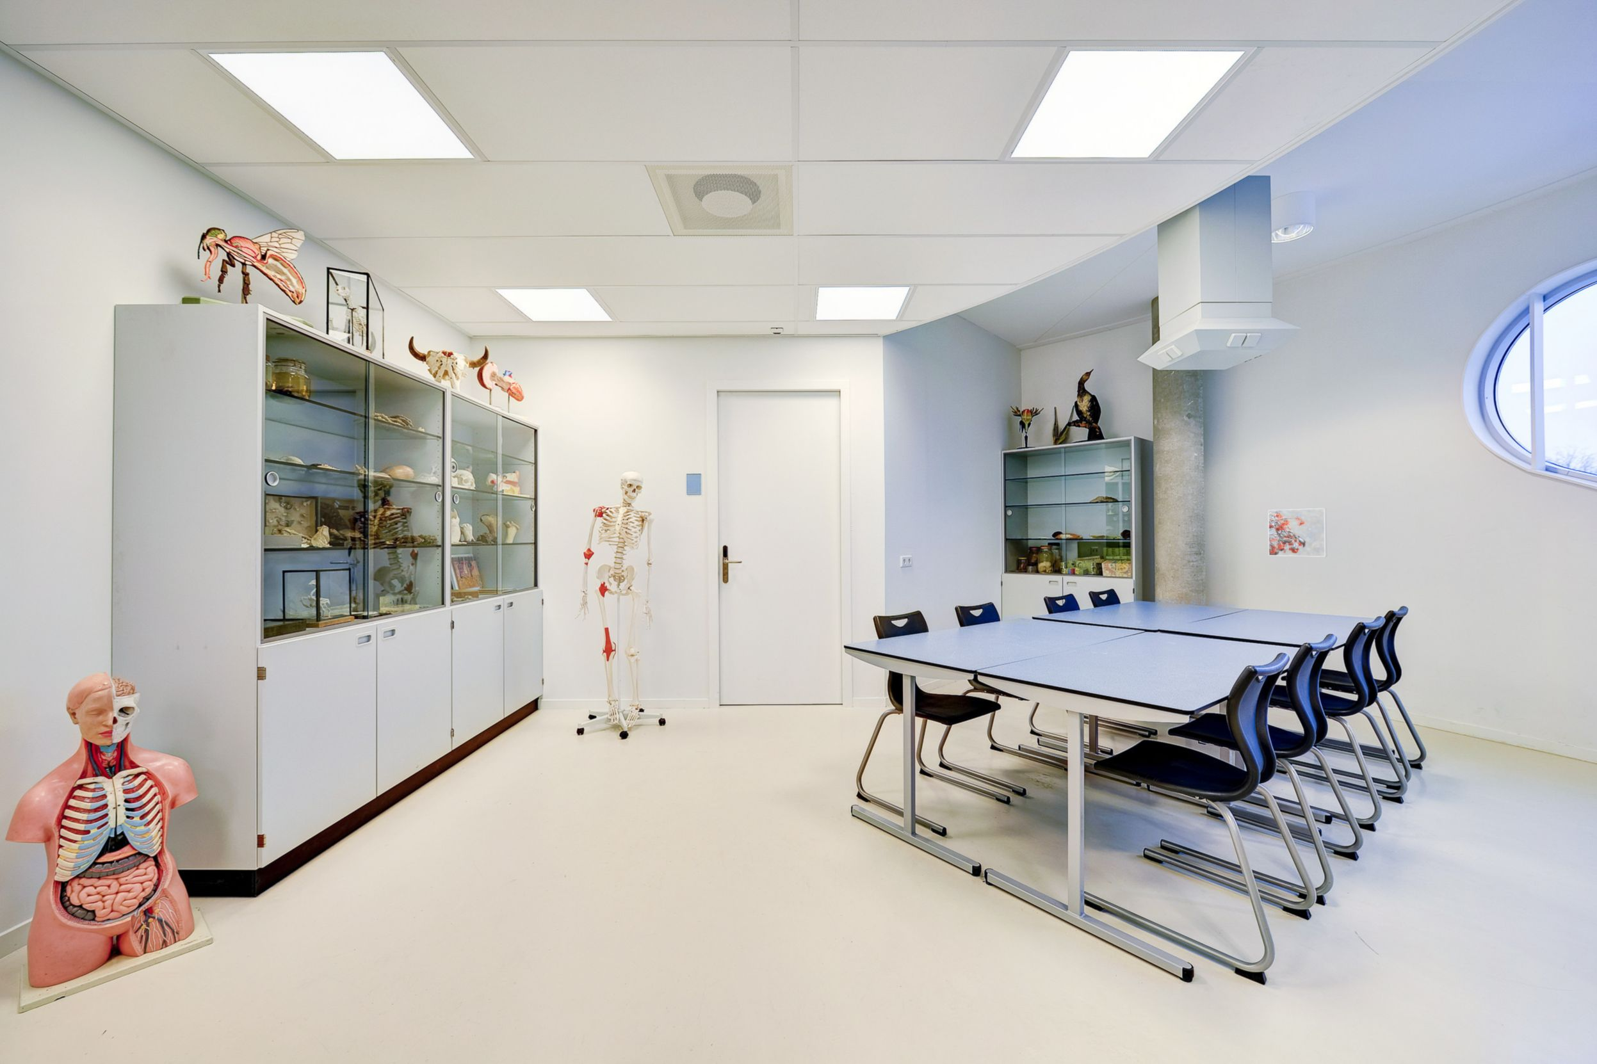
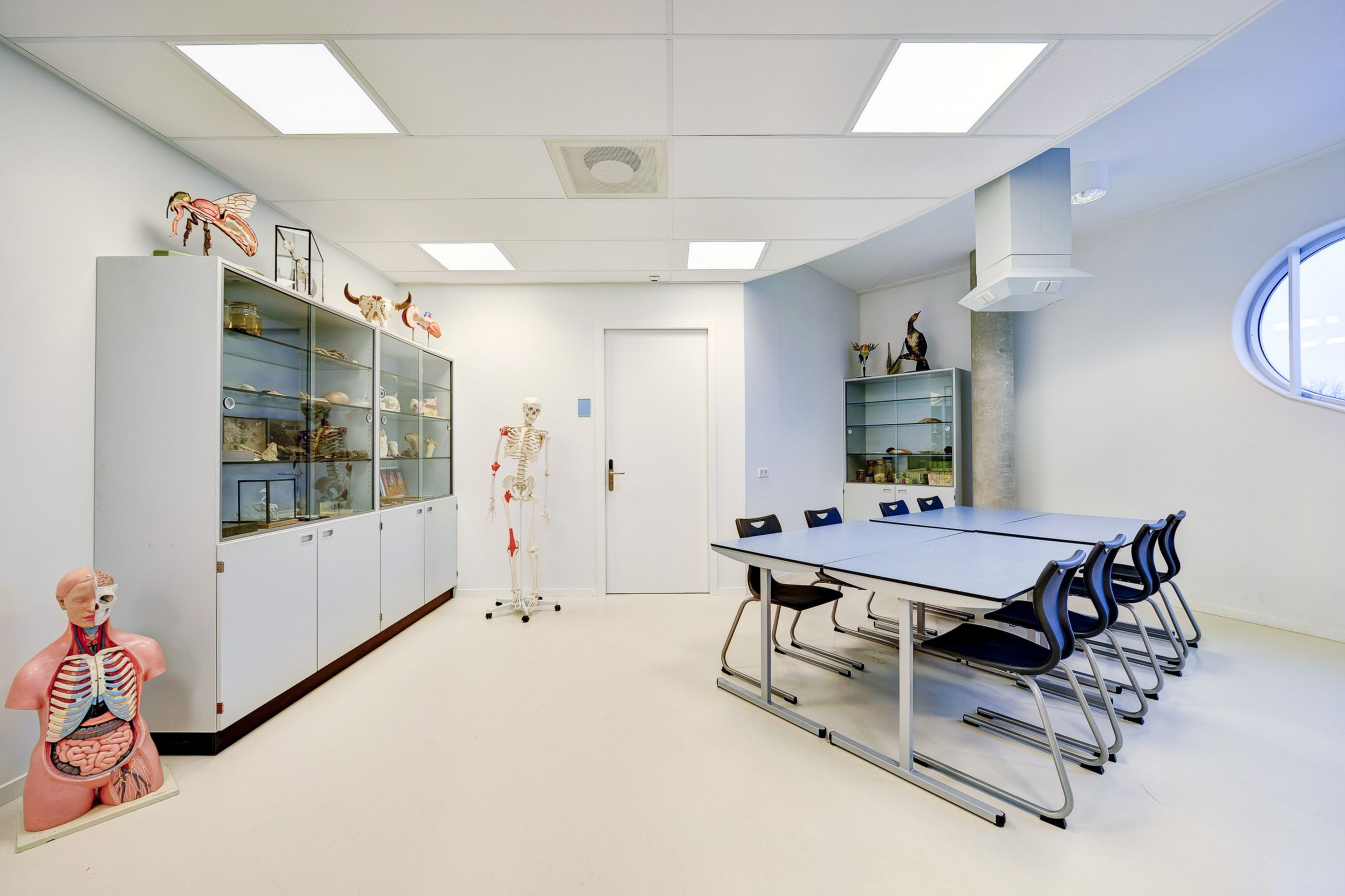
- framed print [1267,508,1327,558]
